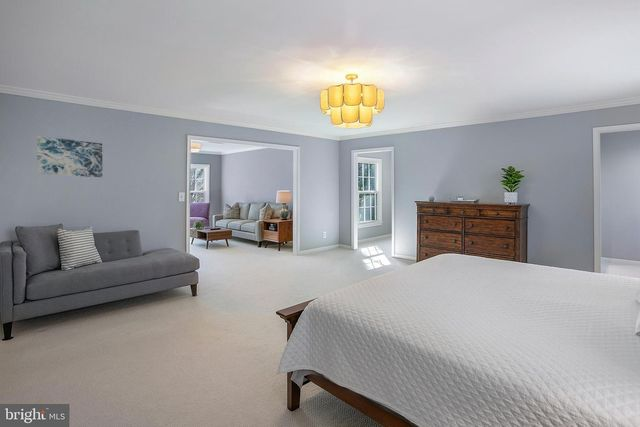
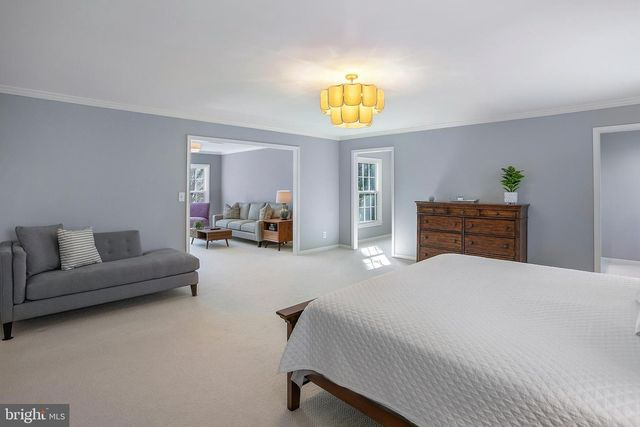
- wall art [36,135,103,178]
